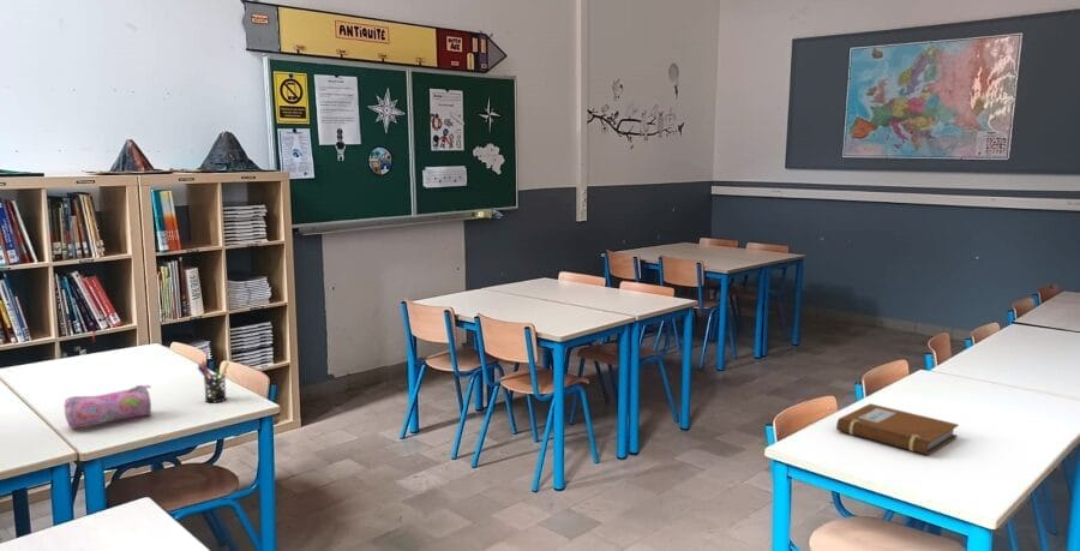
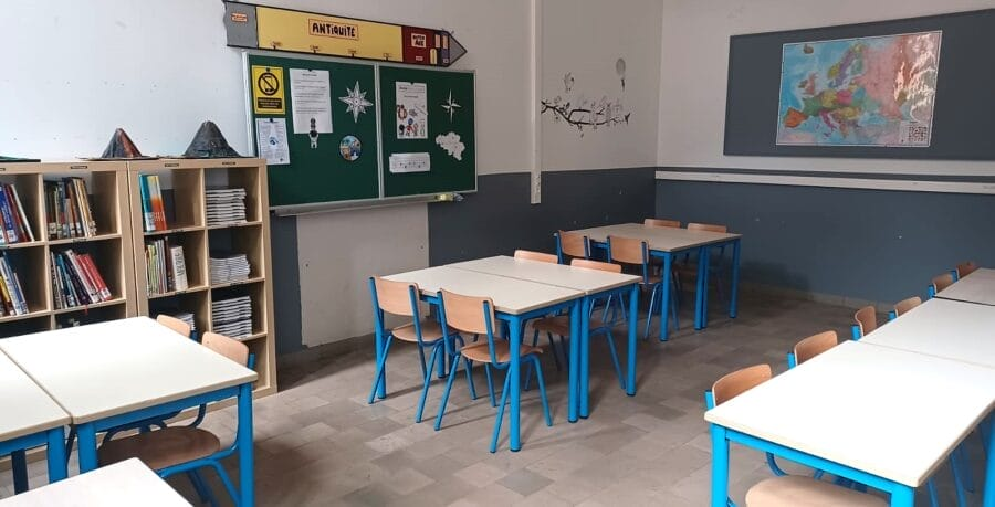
- pencil case [64,384,152,430]
- notebook [835,402,960,456]
- pen holder [196,360,230,403]
